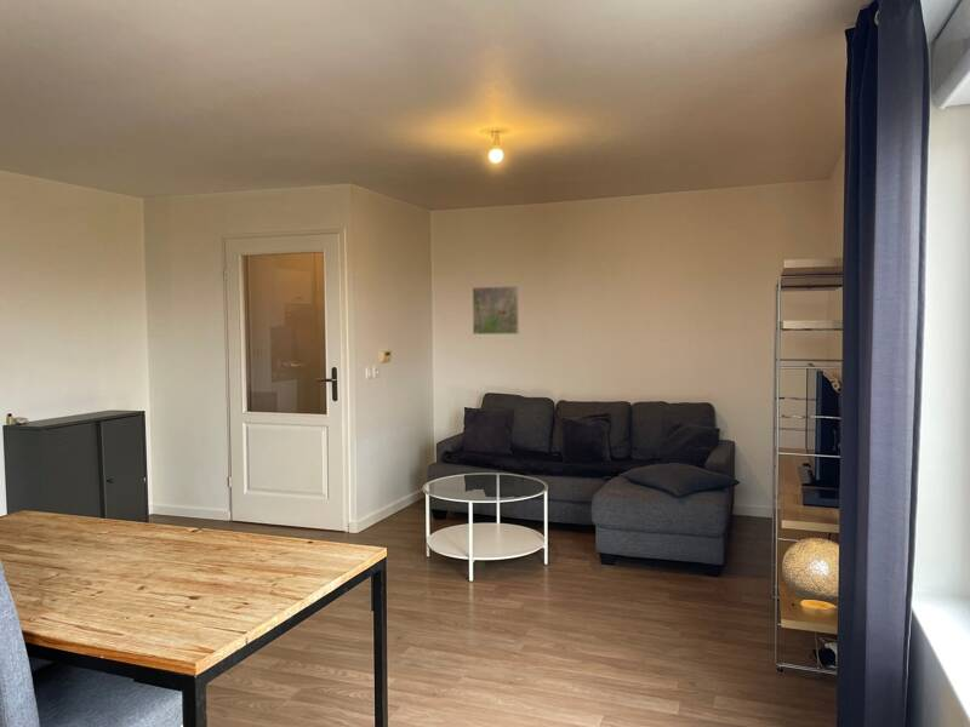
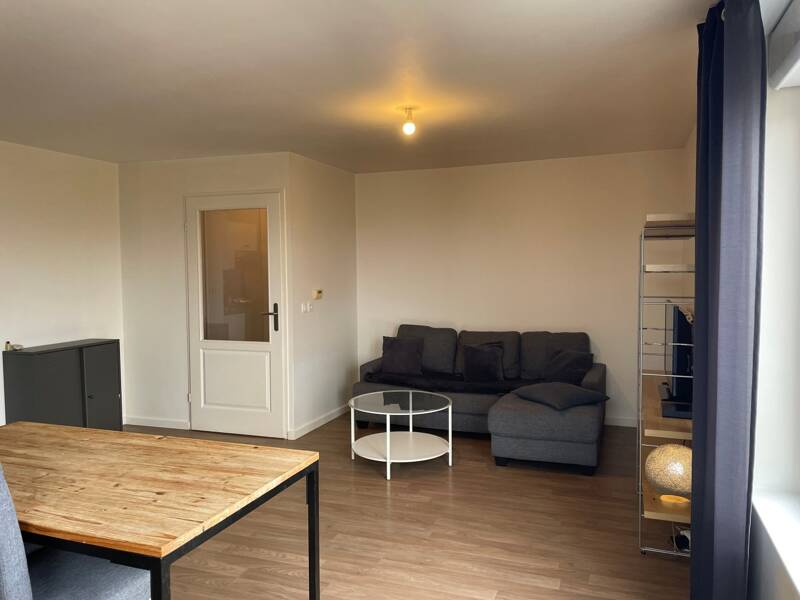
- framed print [472,285,520,336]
